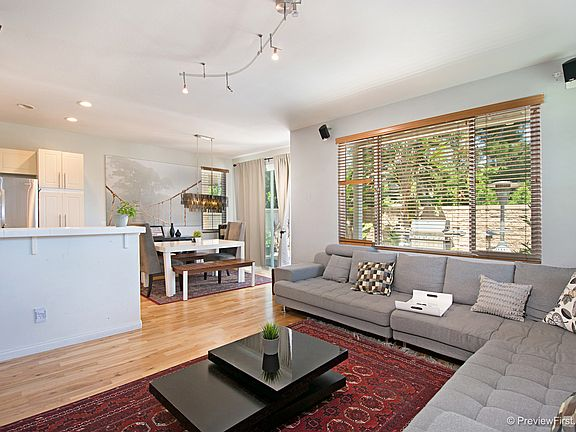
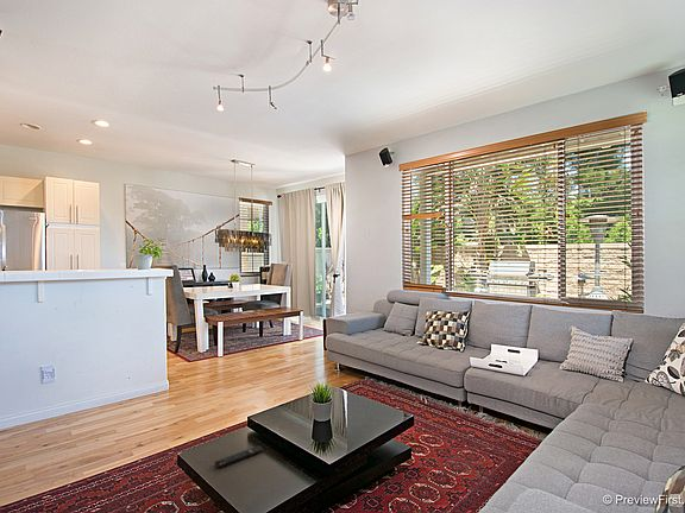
+ remote control [214,444,265,469]
